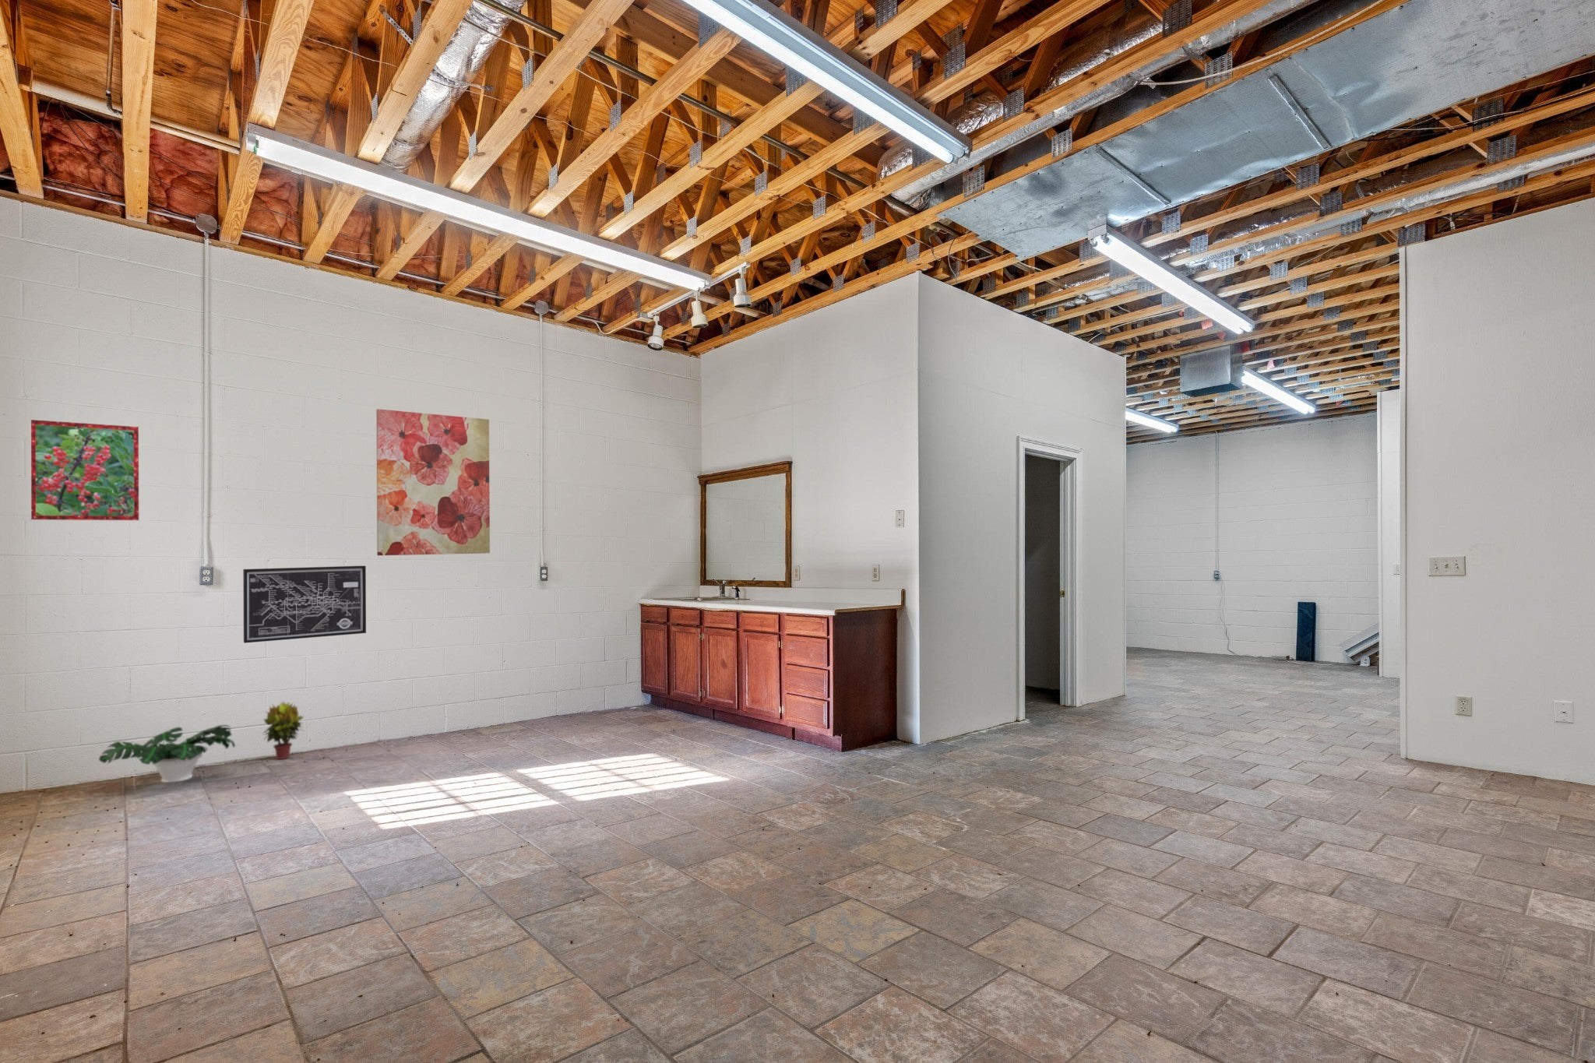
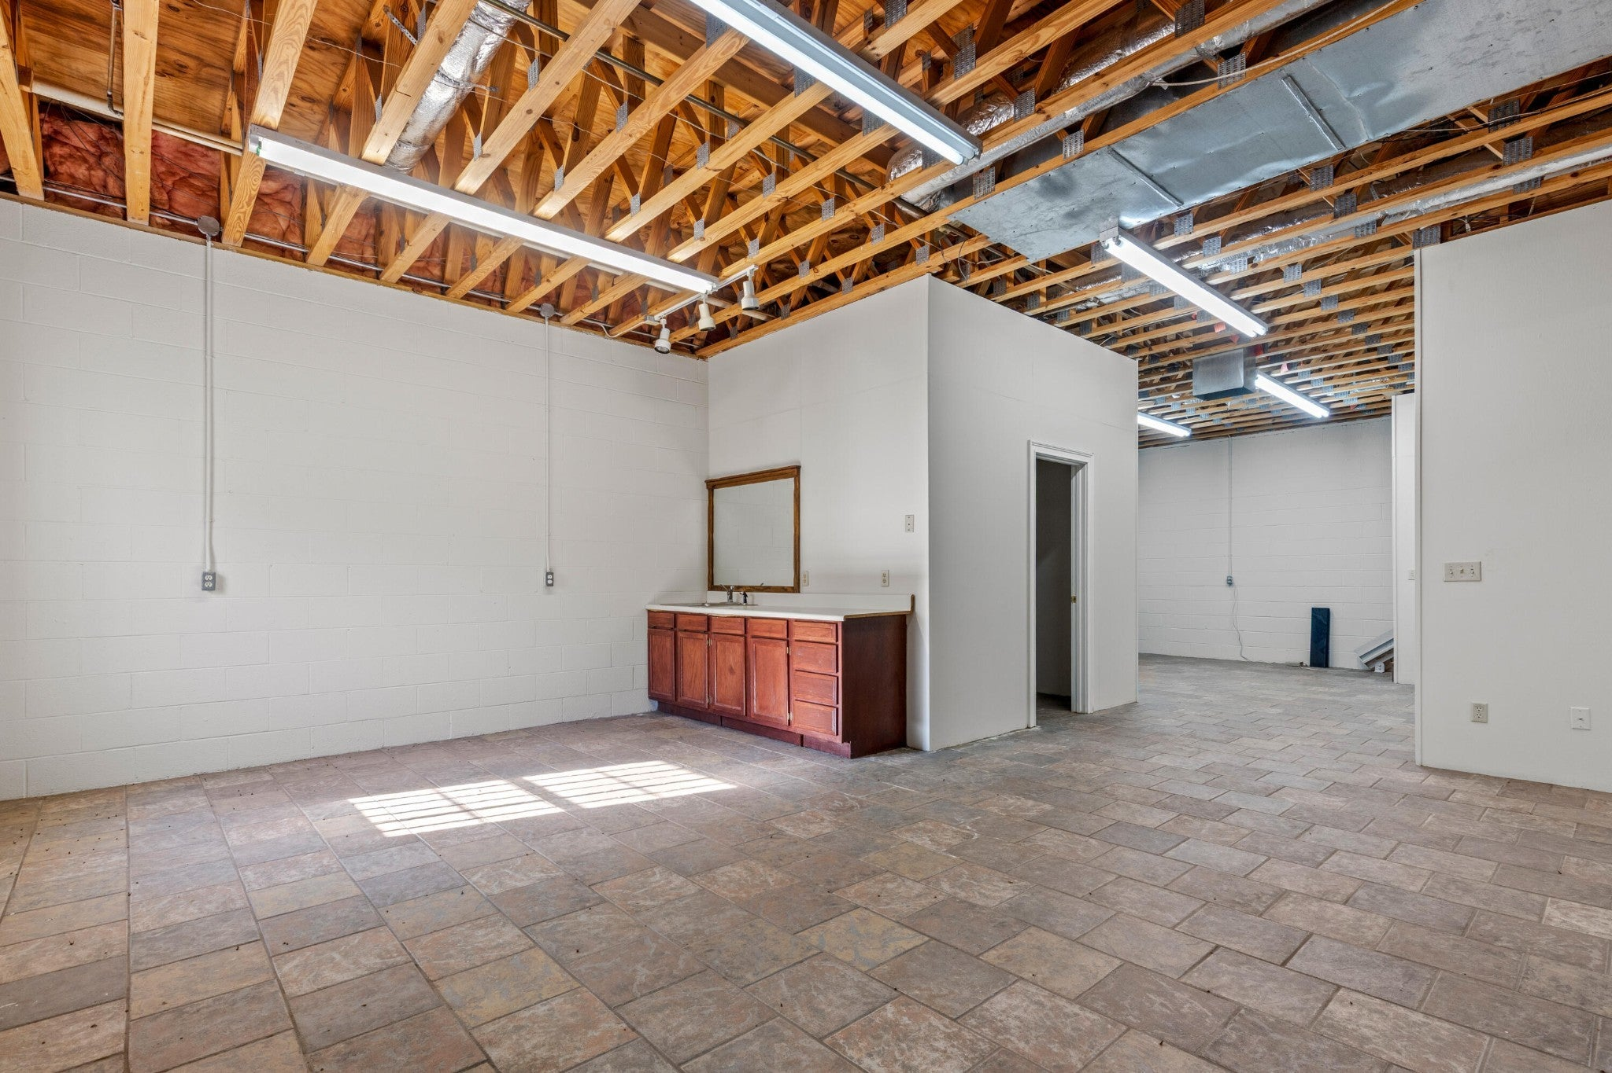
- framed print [28,418,140,522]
- potted plant [98,724,236,783]
- wall art [242,565,366,644]
- wall art [376,408,491,556]
- potted plant [261,701,305,760]
